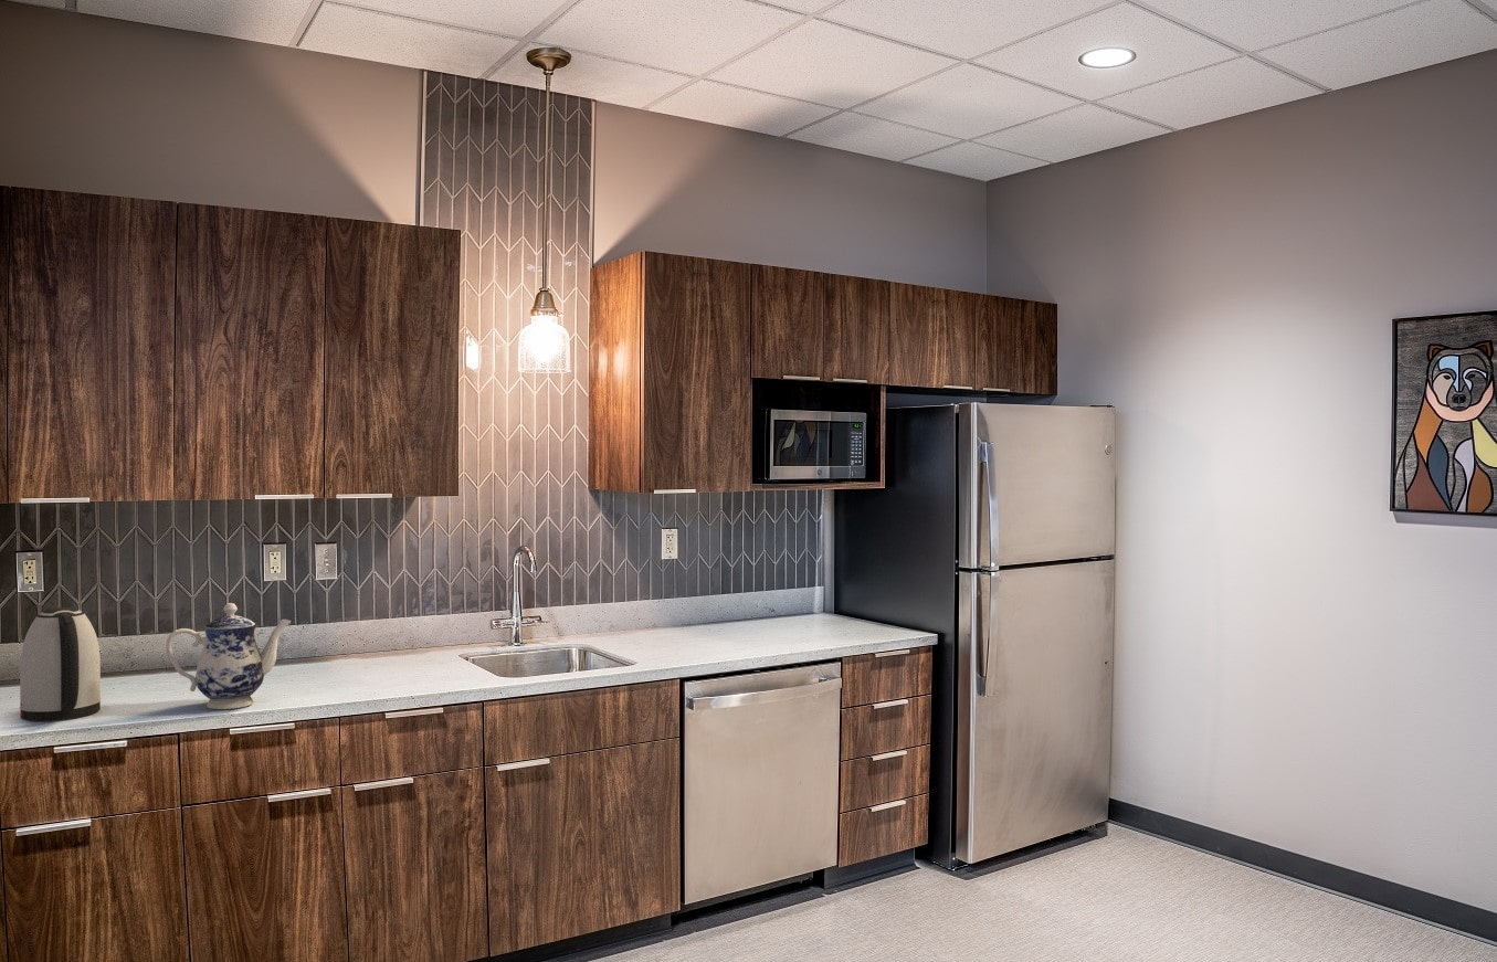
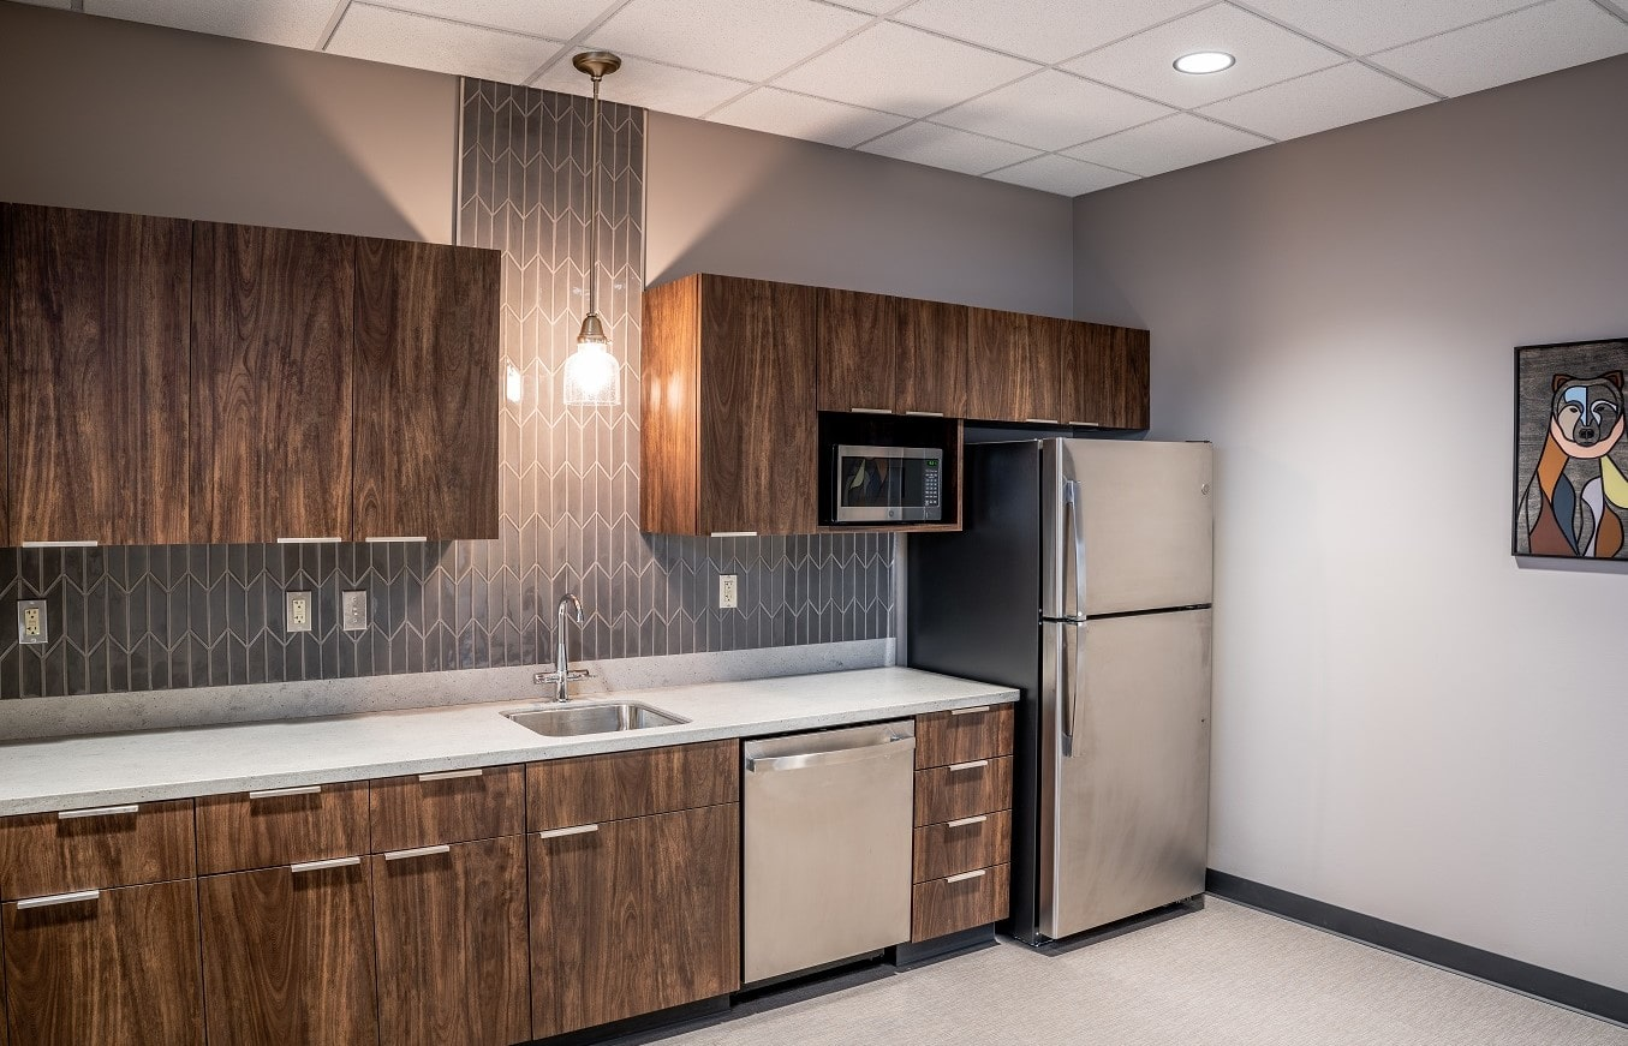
- teapot [165,602,292,710]
- kettle [19,606,102,722]
